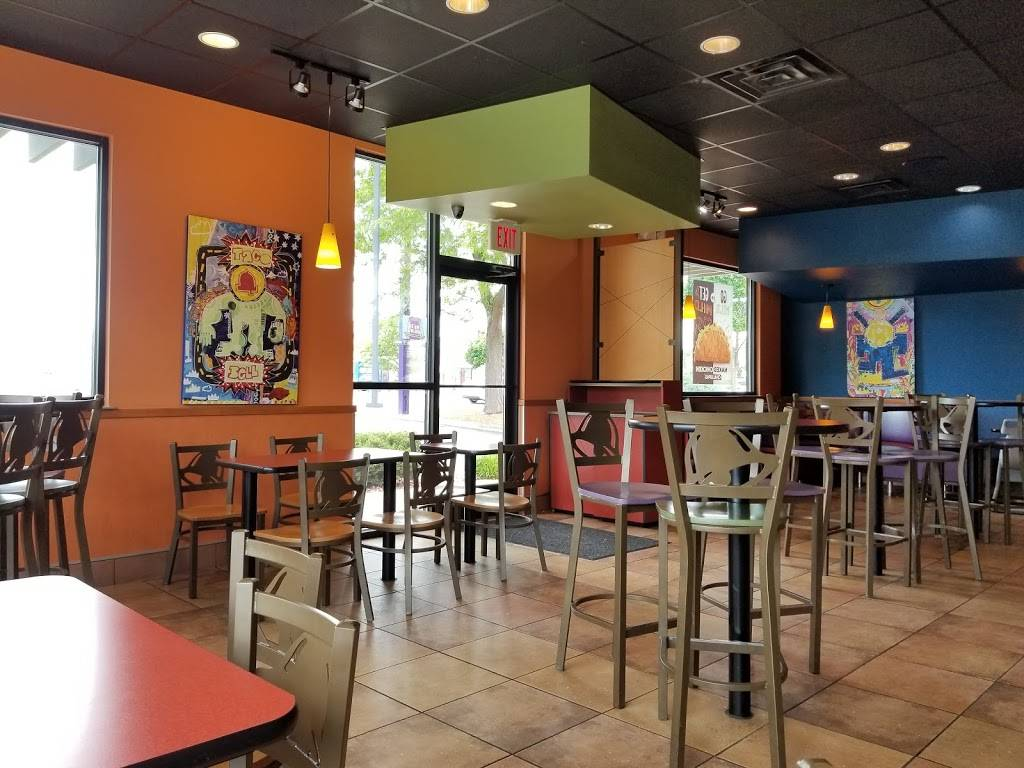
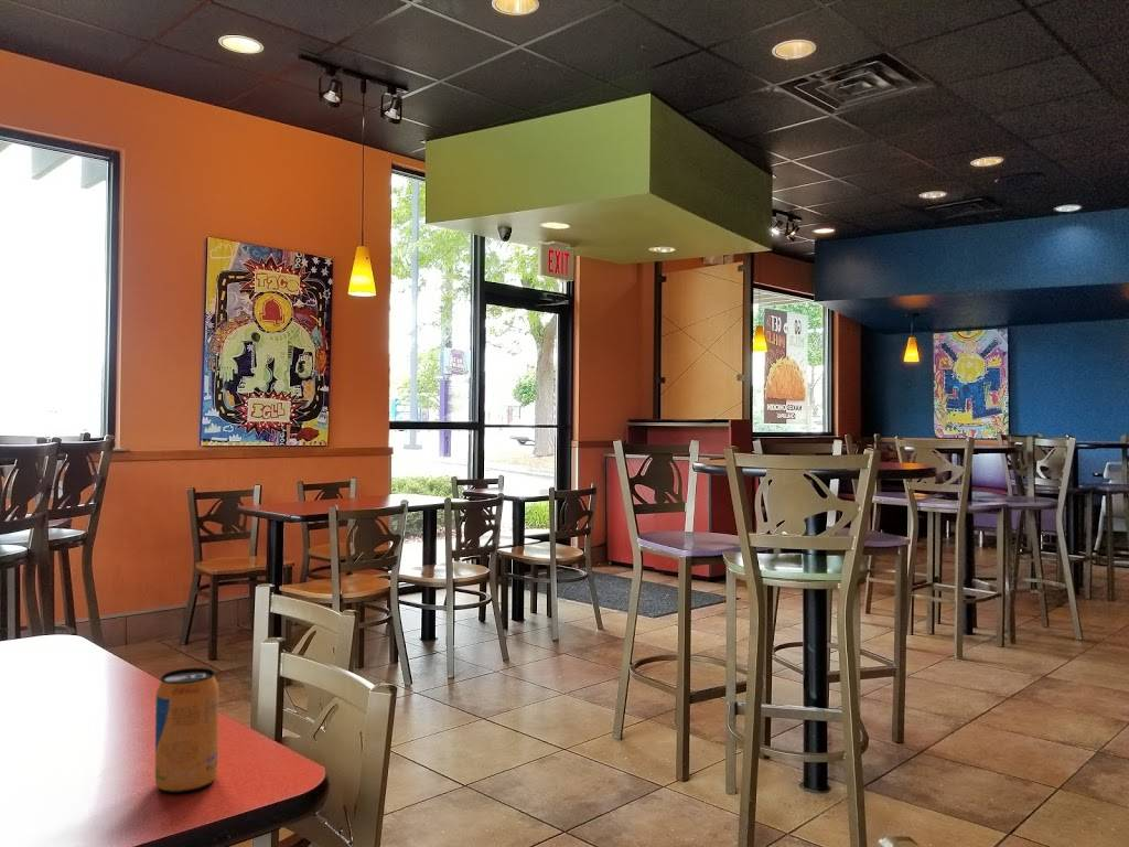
+ beverage can [154,667,219,794]
